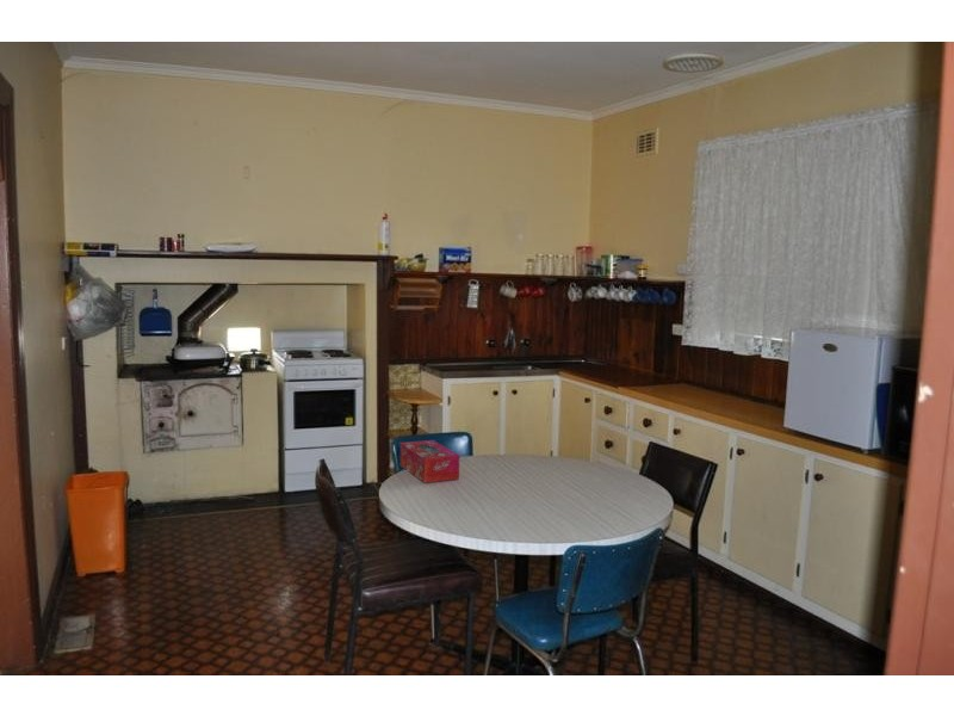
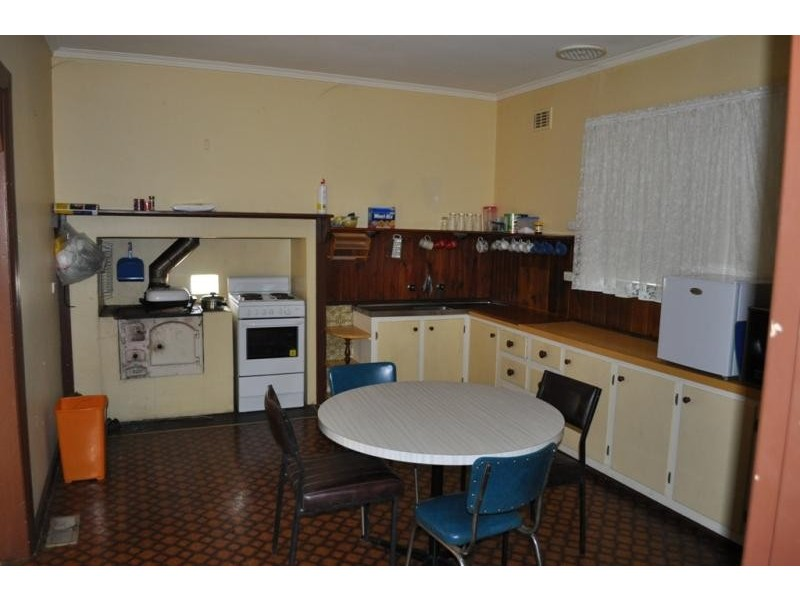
- tissue box [399,439,460,484]
